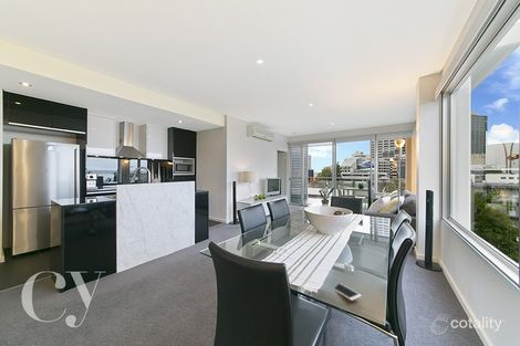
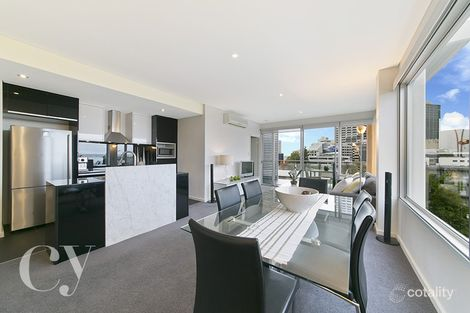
- cell phone [333,282,363,302]
